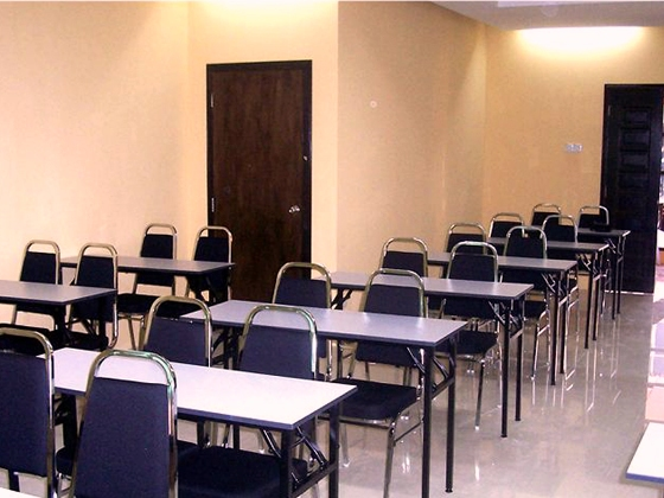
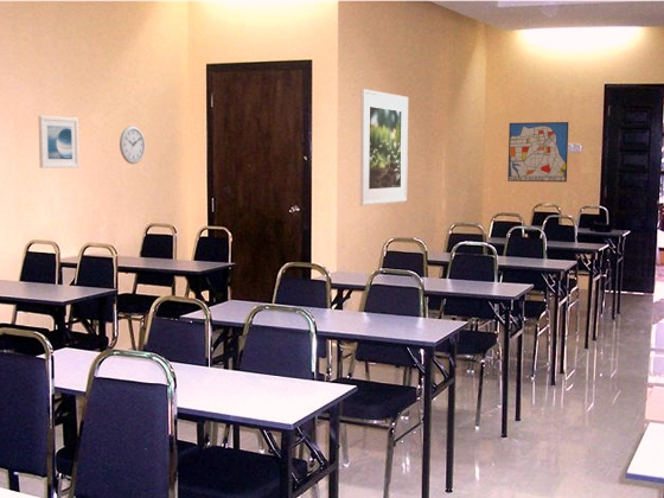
+ wall art [506,121,569,183]
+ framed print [37,115,81,170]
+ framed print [359,88,409,206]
+ wall clock [119,124,146,165]
